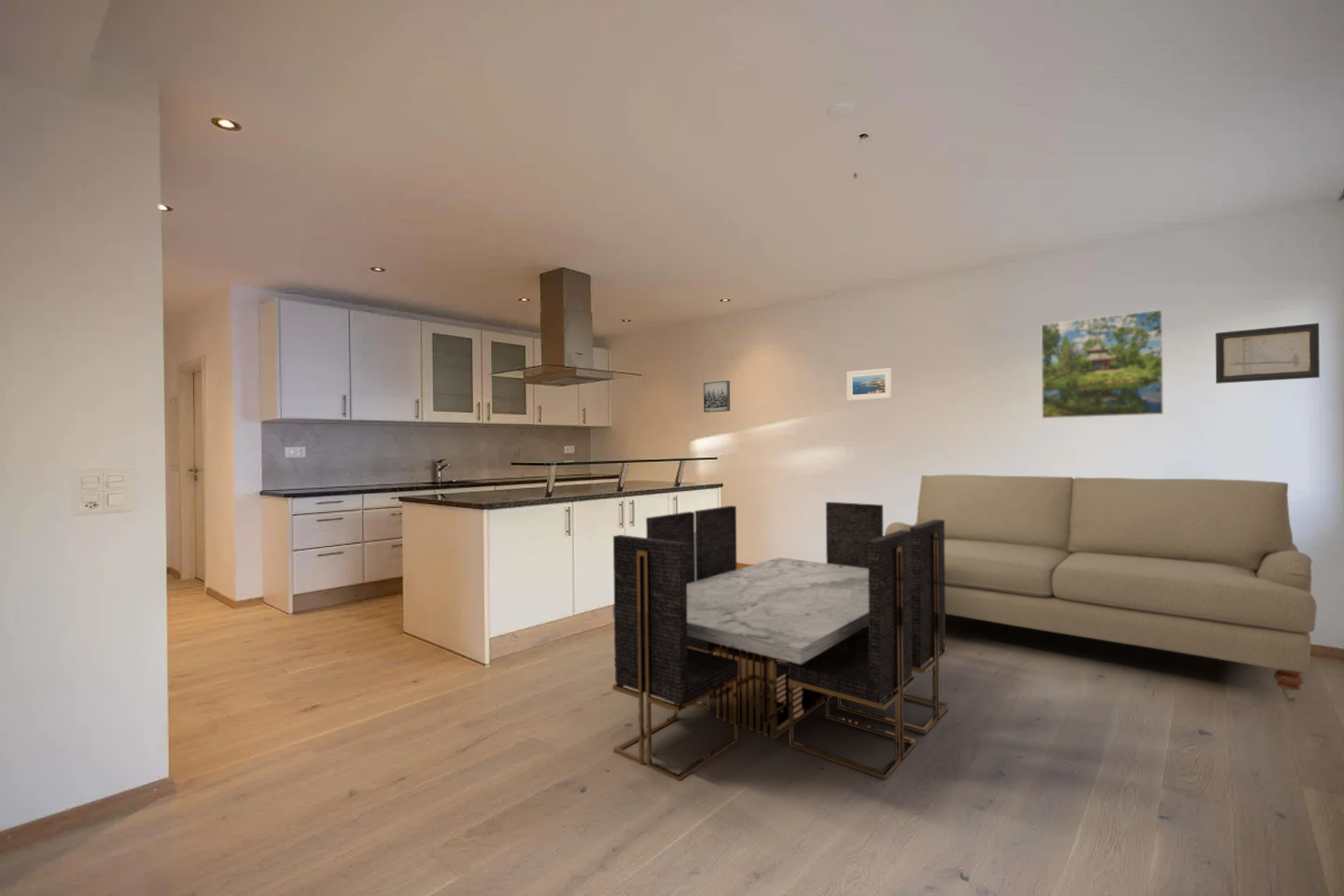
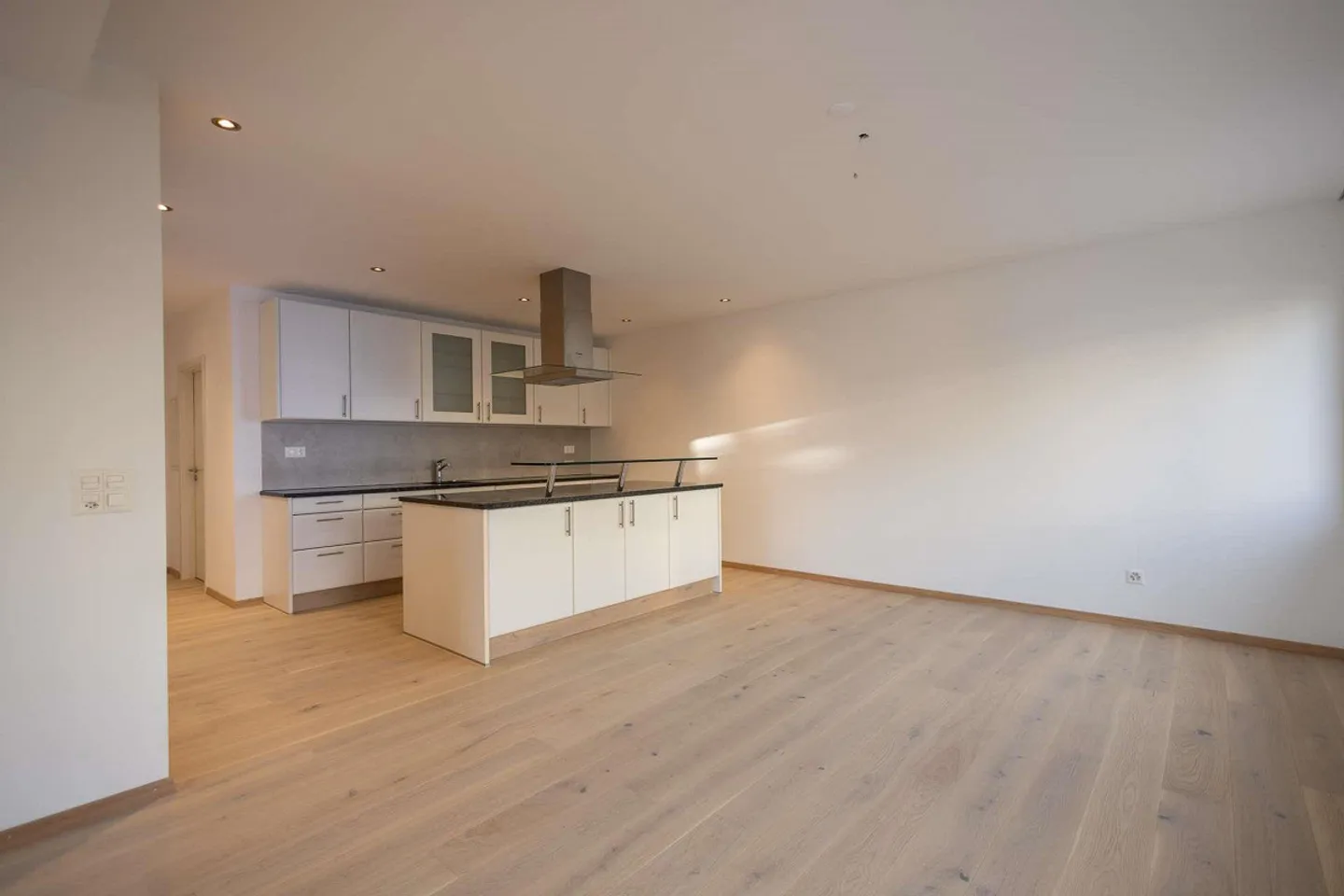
- wall art [703,380,731,413]
- dining table [611,501,950,782]
- wall art [1214,322,1321,385]
- sofa [884,474,1318,703]
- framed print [846,367,893,402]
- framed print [1041,309,1164,419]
